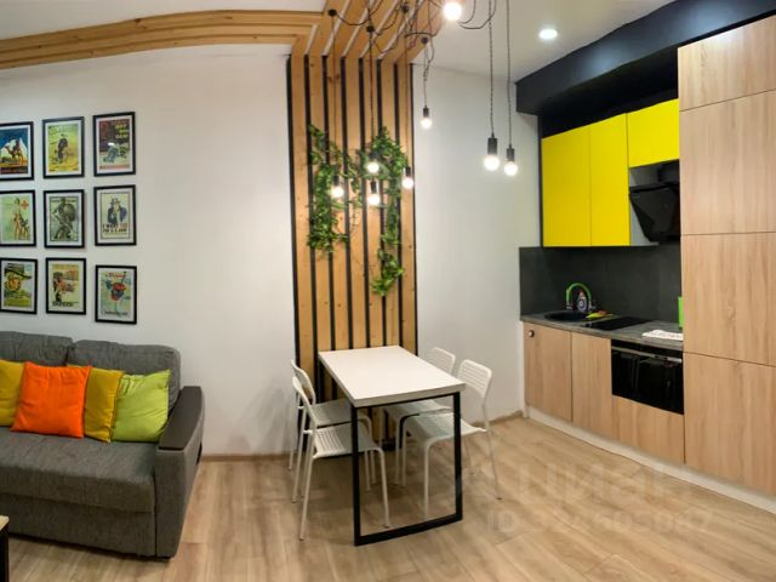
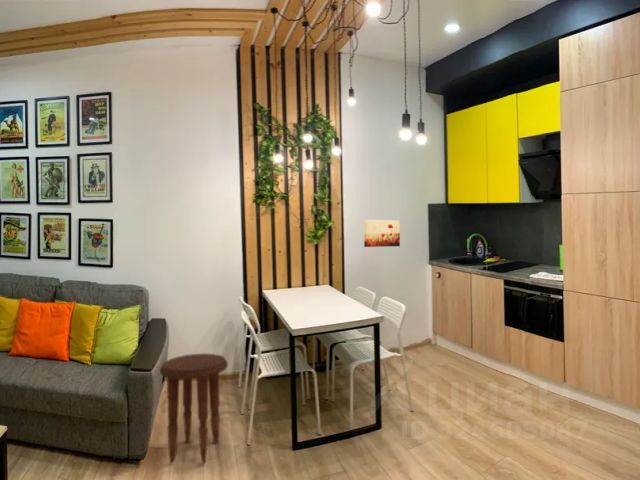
+ side table [159,352,229,464]
+ wall art [363,219,401,248]
